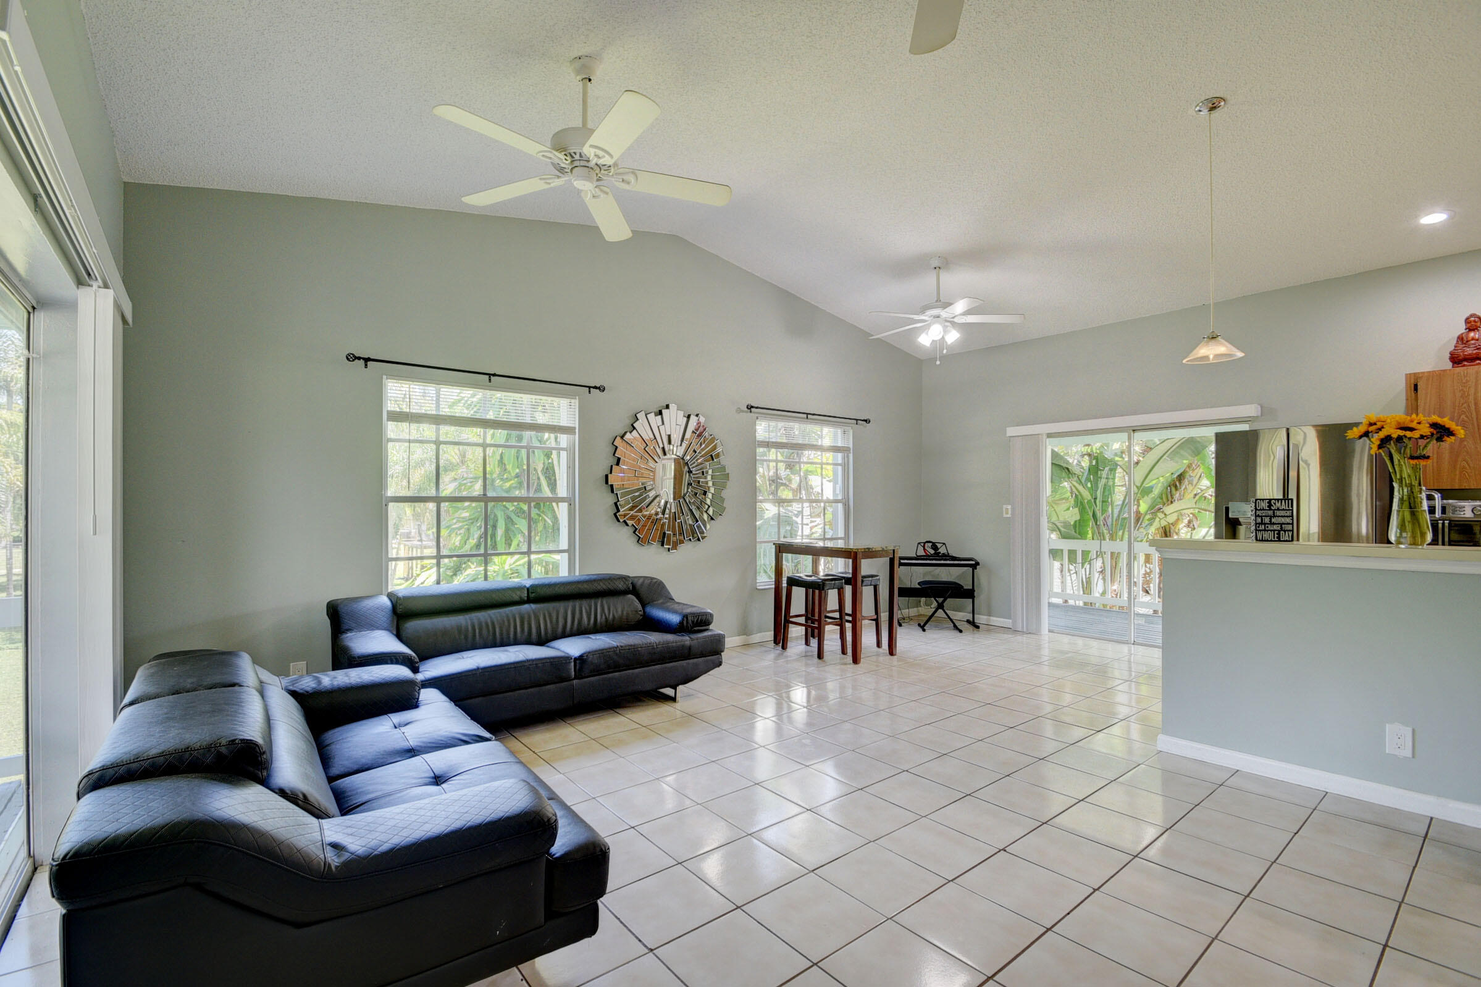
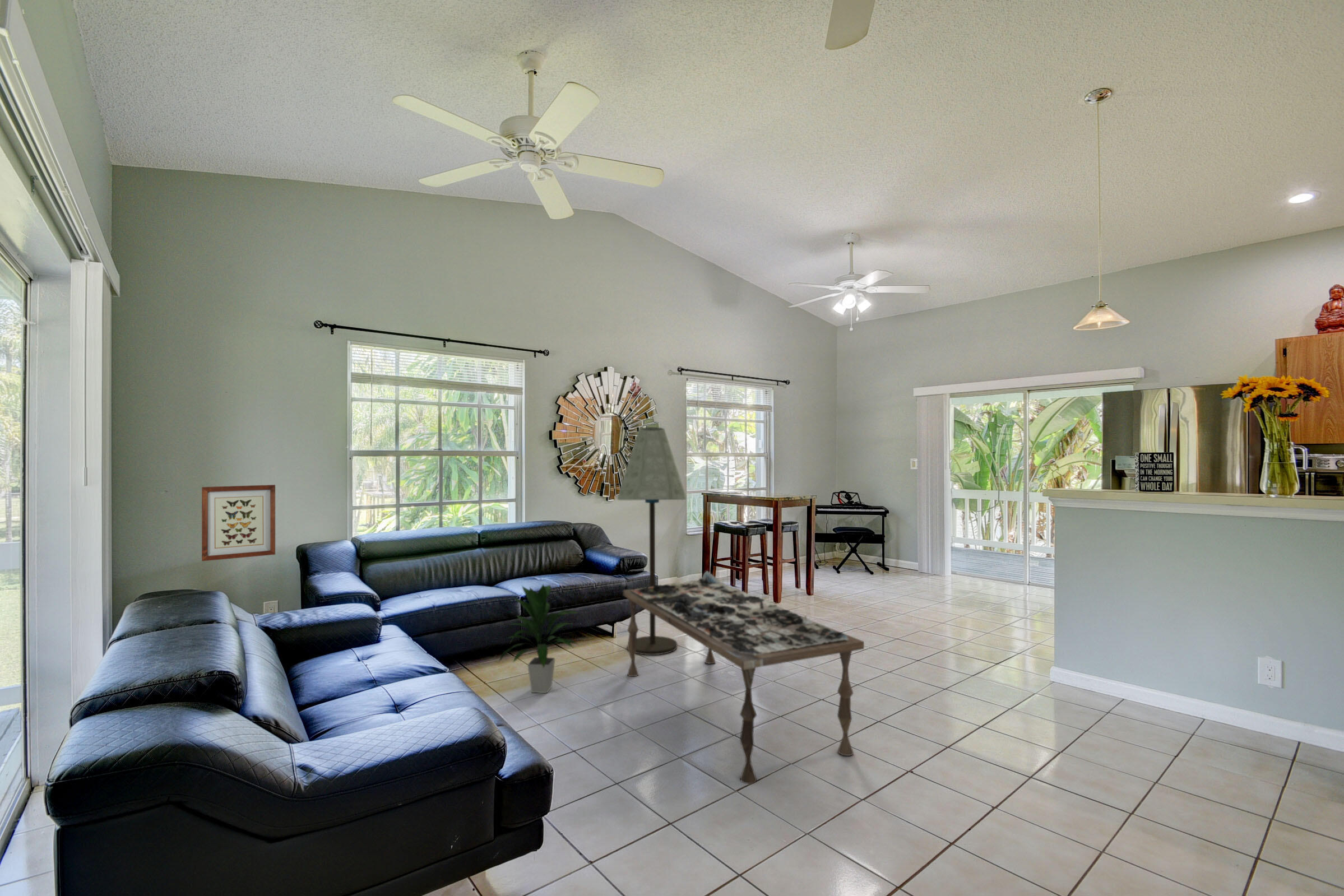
+ wall art [201,484,276,562]
+ indoor plant [498,583,582,694]
+ coffee table [623,570,865,784]
+ floor lamp [617,426,688,656]
